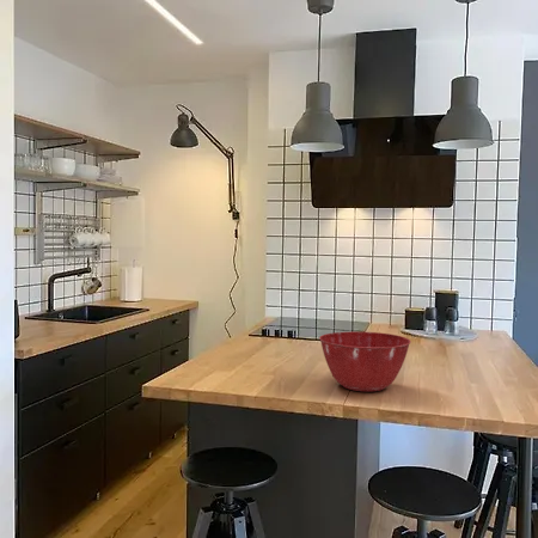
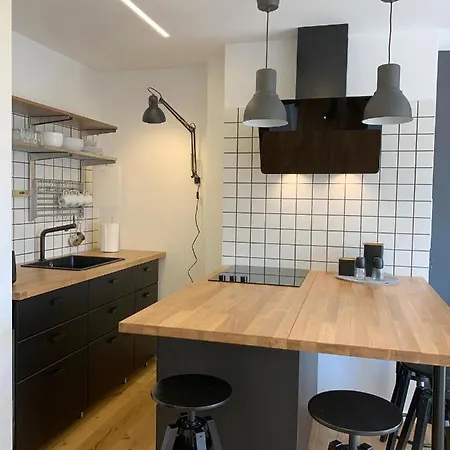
- mixing bowl [318,331,411,392]
